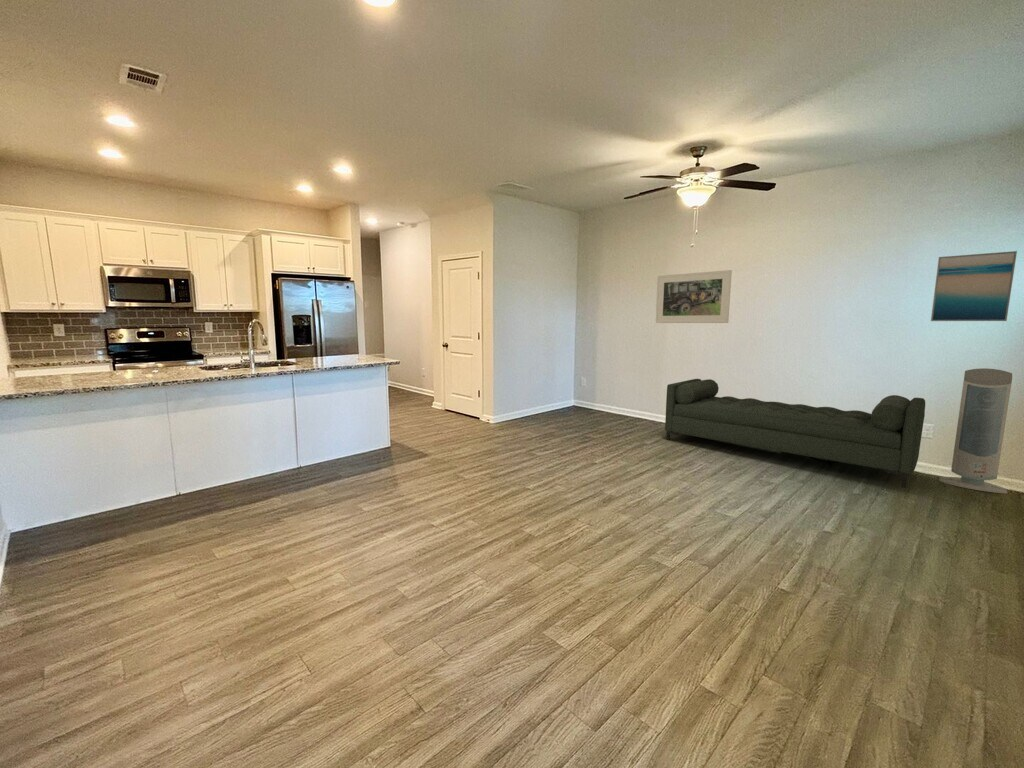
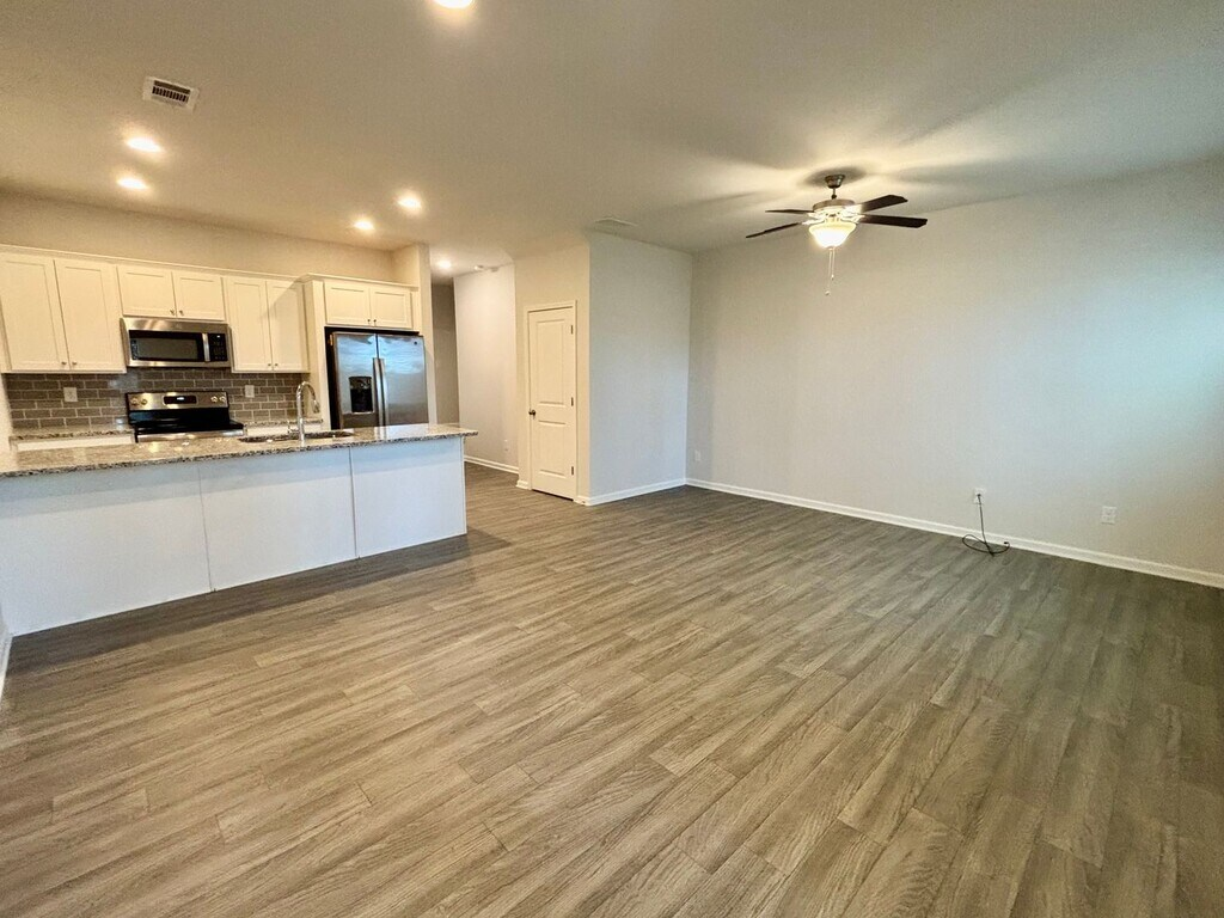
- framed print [655,269,733,324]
- sofa [664,378,926,489]
- wall art [930,250,1018,322]
- air purifier [938,367,1013,494]
